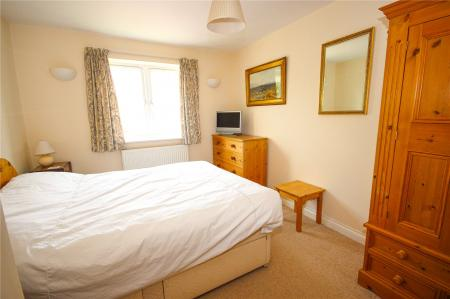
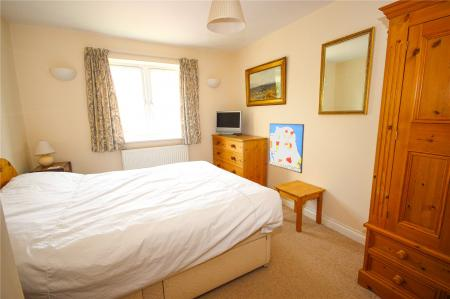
+ wall art [268,123,305,174]
